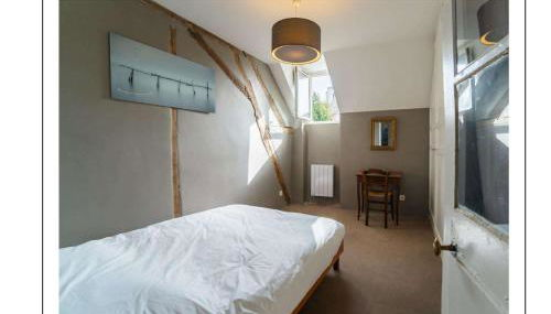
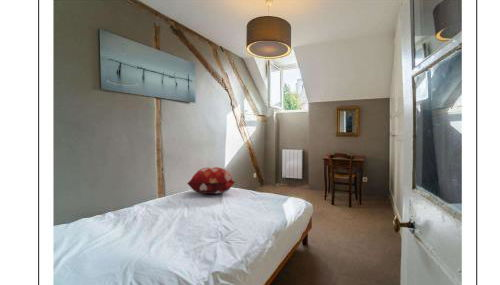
+ decorative pillow [186,166,237,195]
